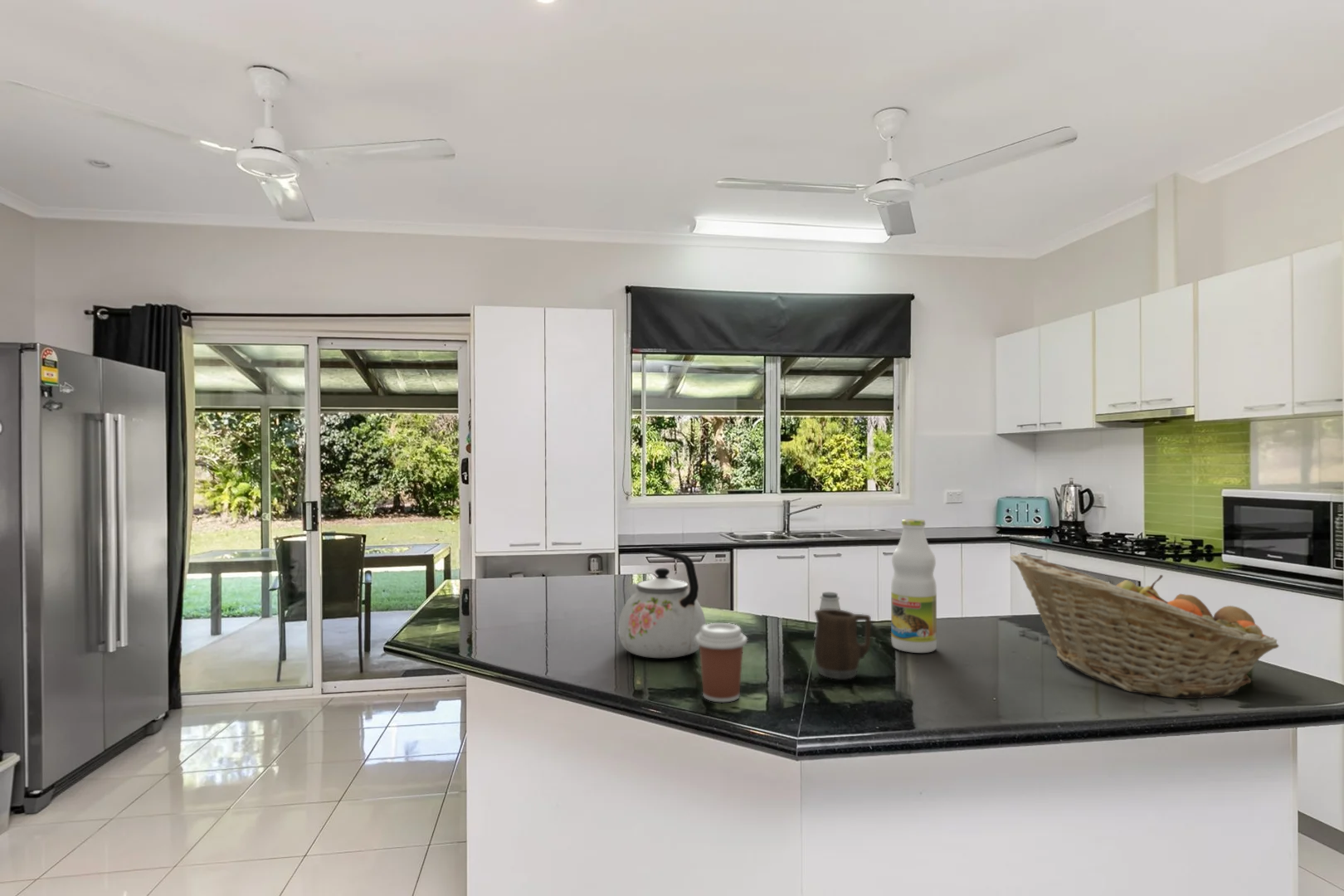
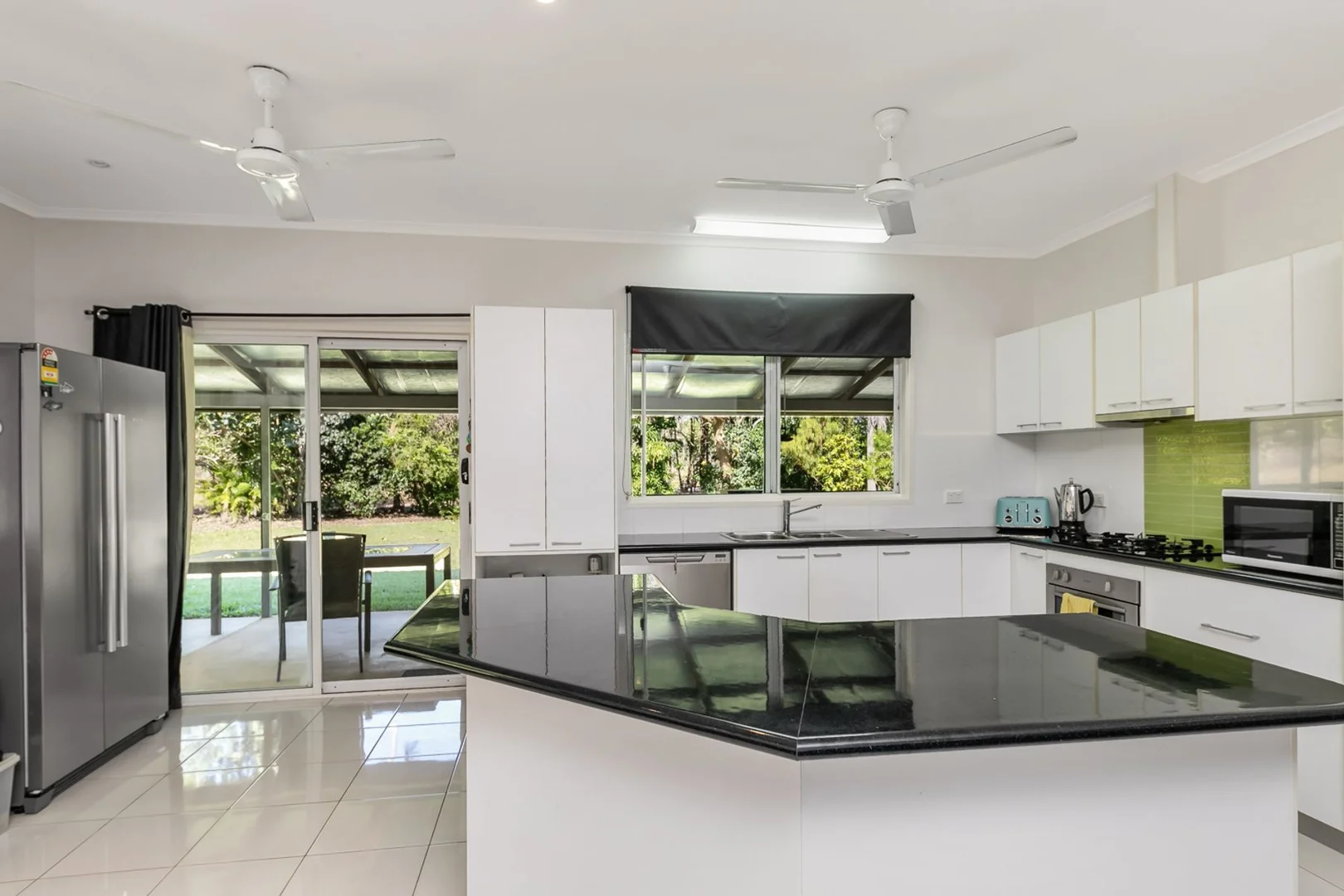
- saltshaker [813,592,841,638]
- coffee cup [695,622,748,704]
- kettle [618,547,707,659]
- mug [813,609,872,679]
- fruit basket [1009,553,1280,699]
- bottle [890,518,937,654]
